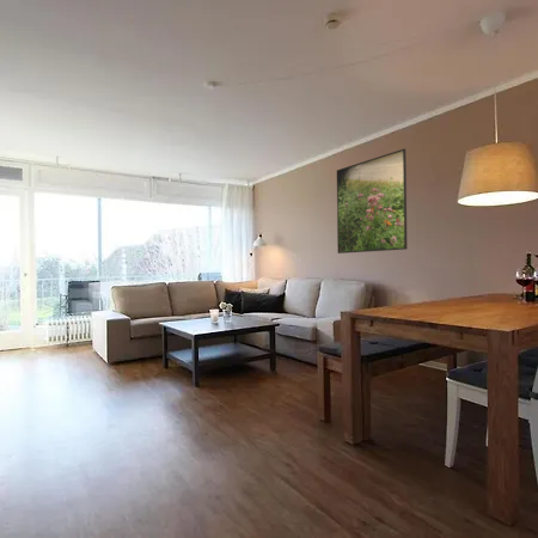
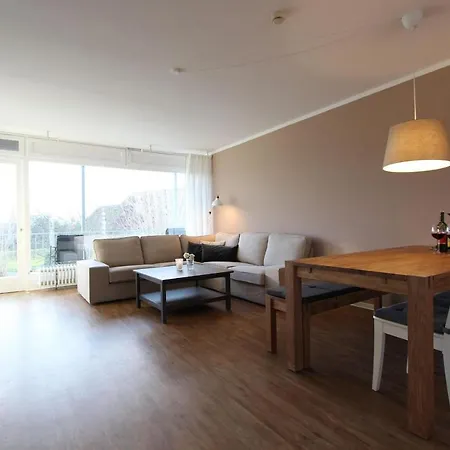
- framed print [336,147,409,255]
